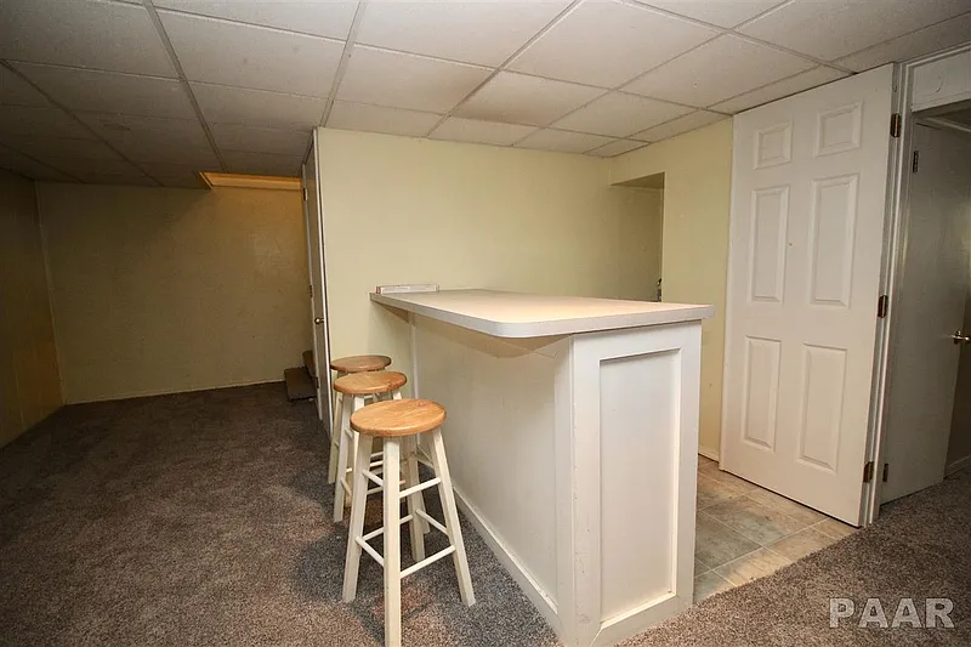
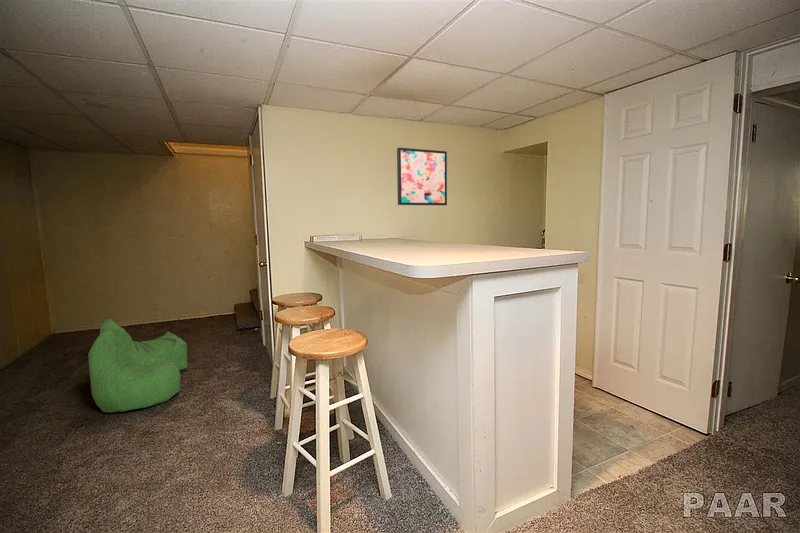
+ wall art [396,147,448,206]
+ bean bag chair [87,318,189,414]
